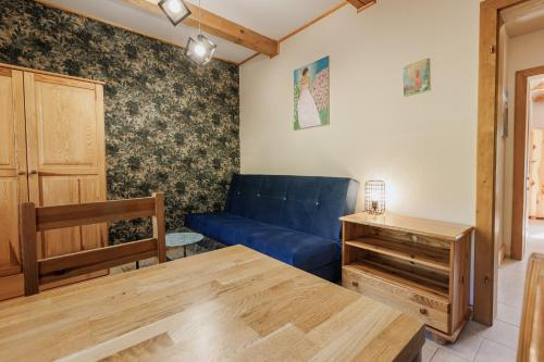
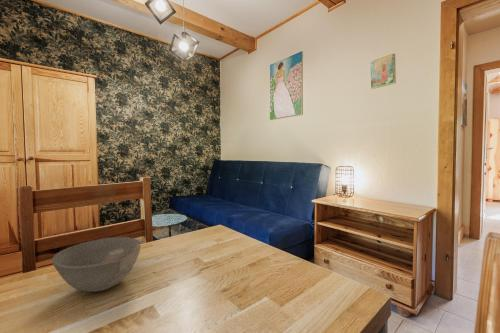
+ bowl [51,236,142,293]
